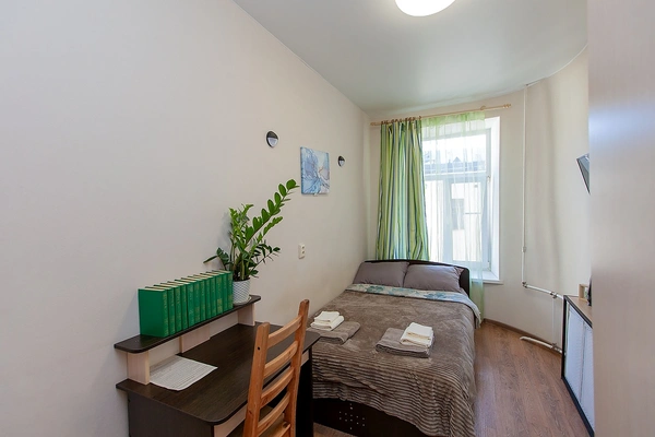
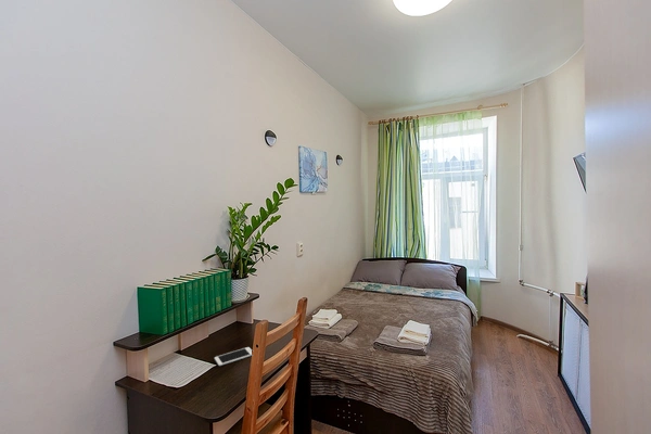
+ cell phone [214,346,253,367]
